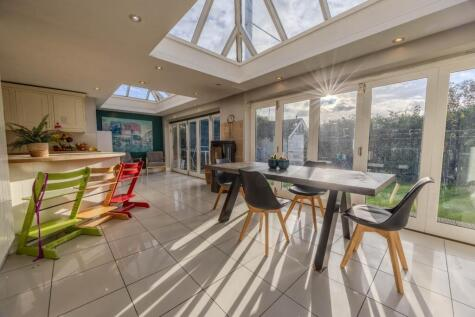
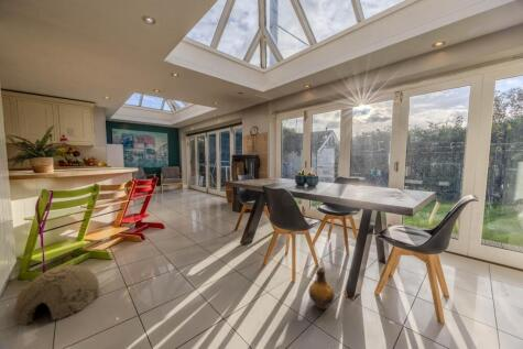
+ woven basket [13,264,101,326]
+ ceramic jug [307,266,336,312]
